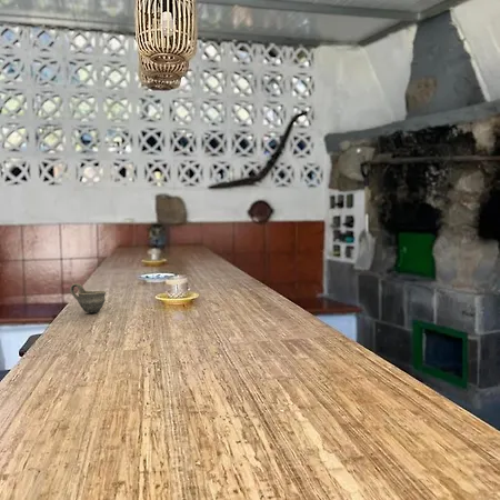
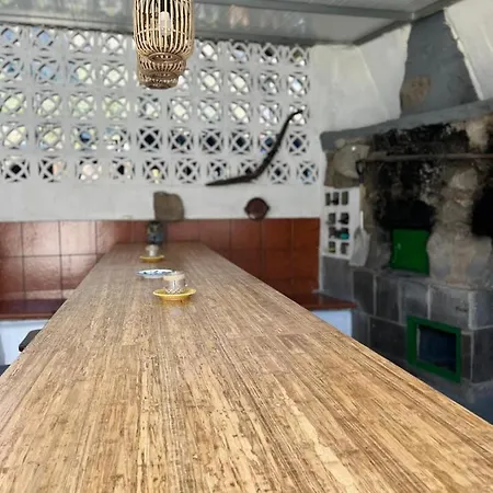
- cup [69,282,107,313]
